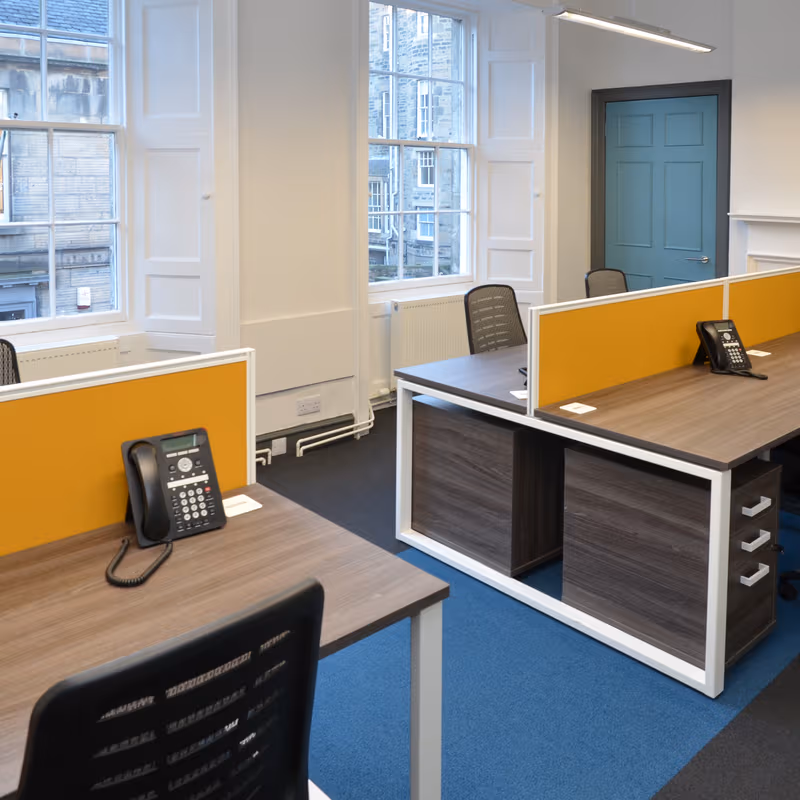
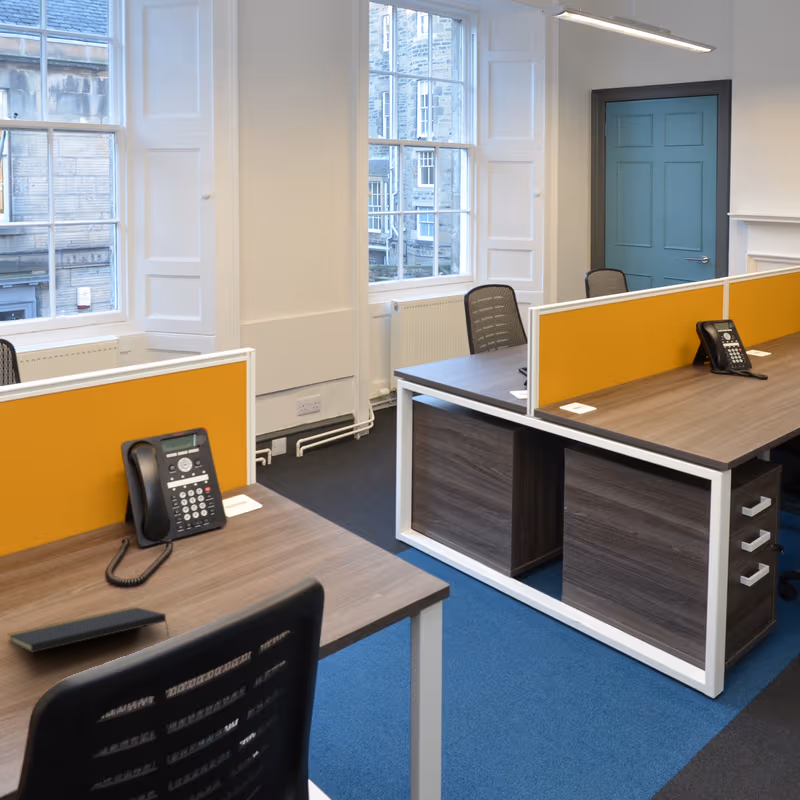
+ notepad [6,606,170,654]
